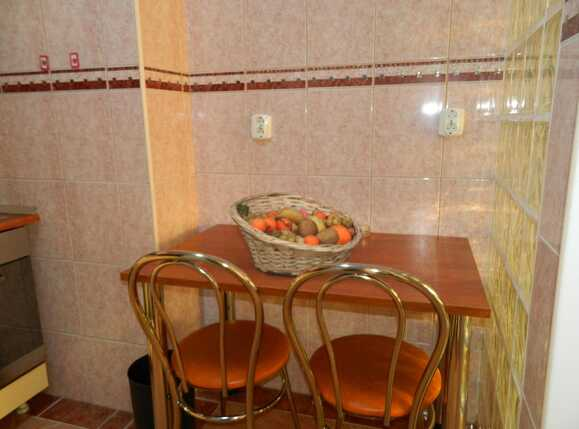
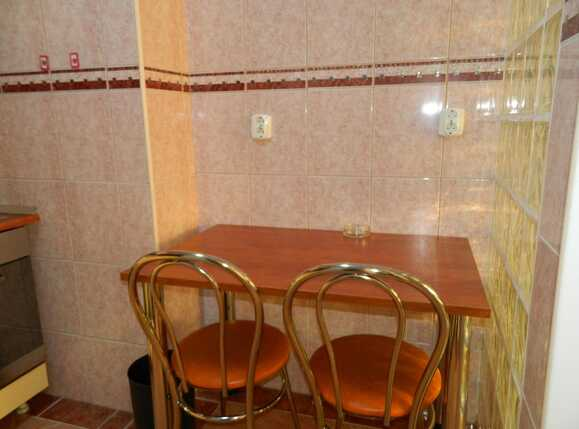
- fruit basket [229,191,364,277]
